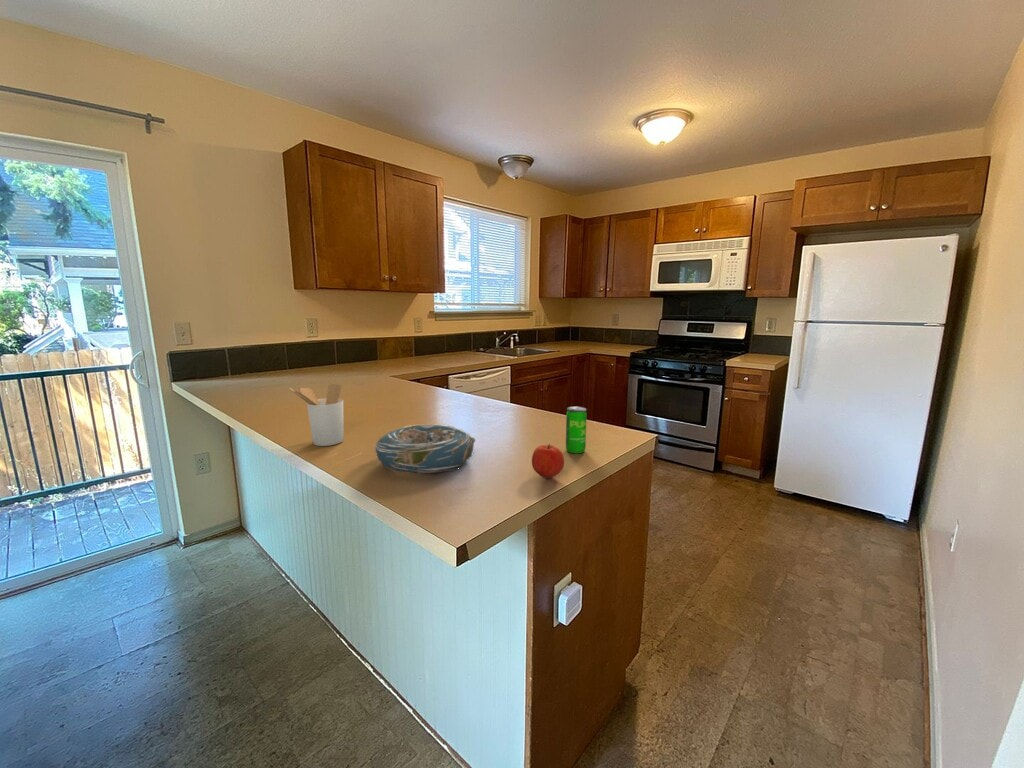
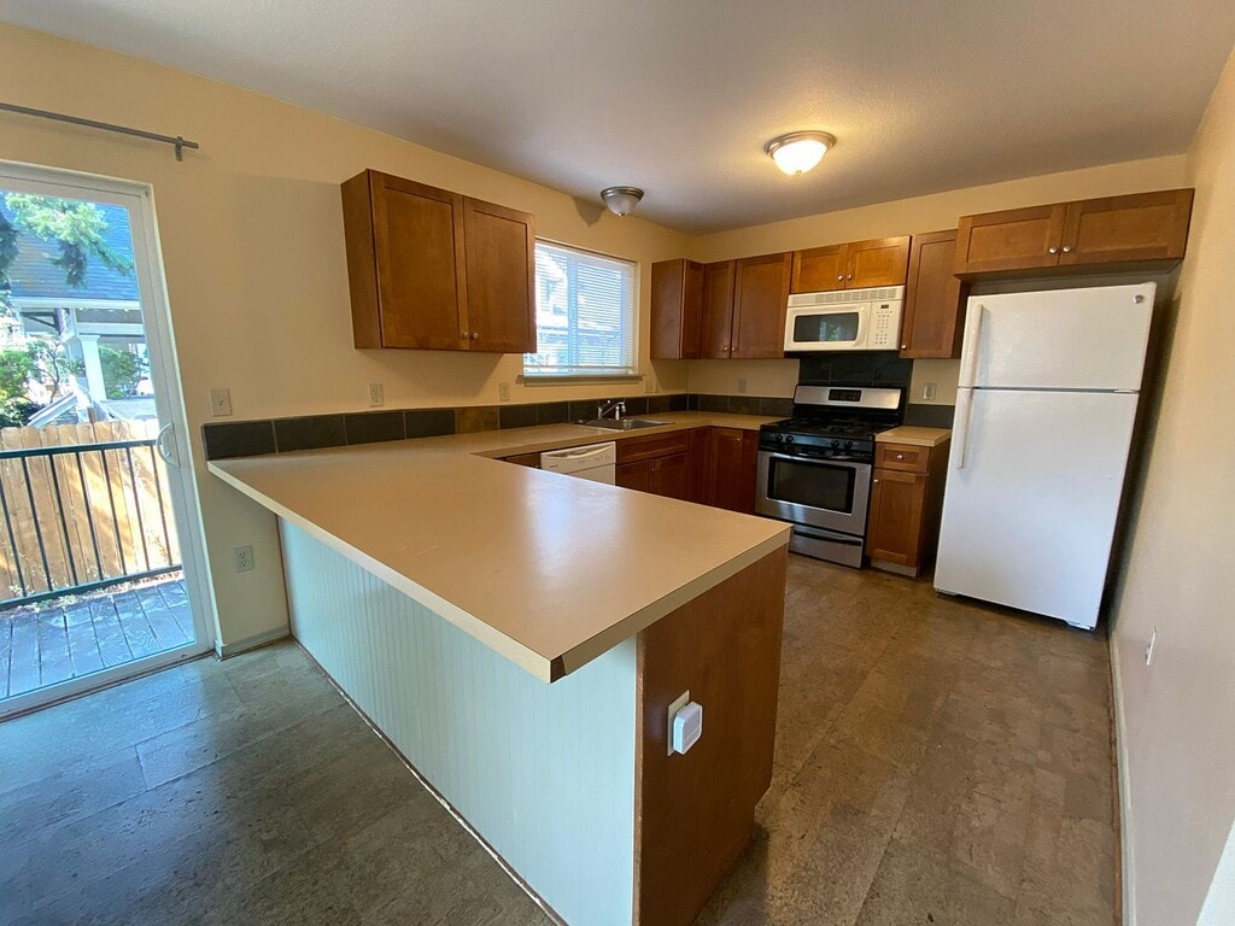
- utensil holder [289,382,345,447]
- beverage can [565,406,588,454]
- apple [531,443,565,479]
- decorative bowl [373,423,477,476]
